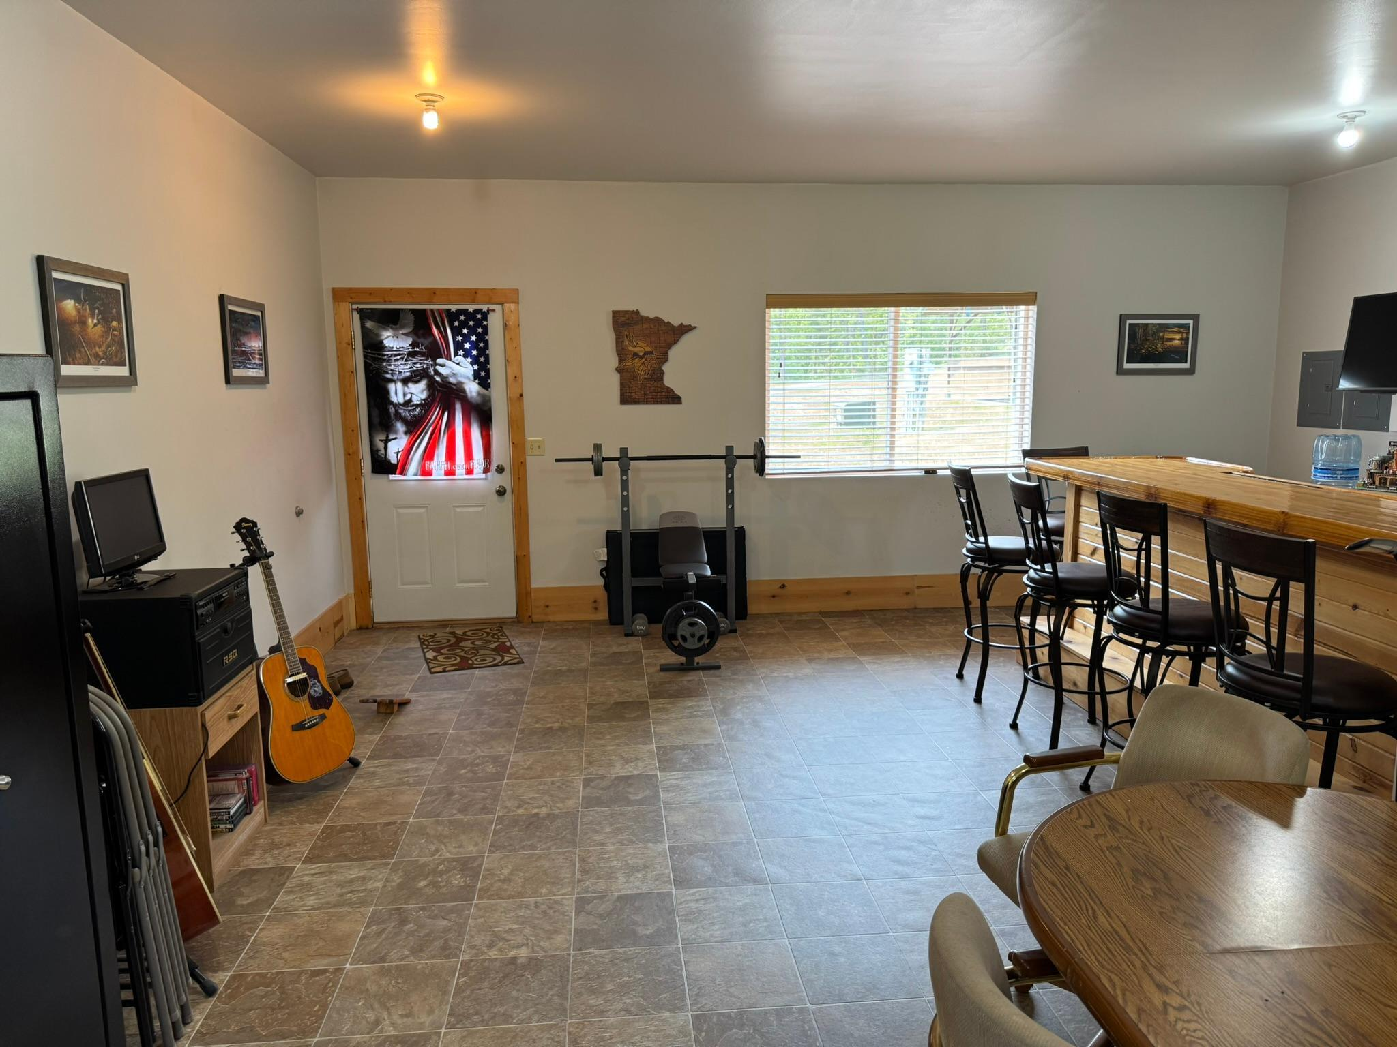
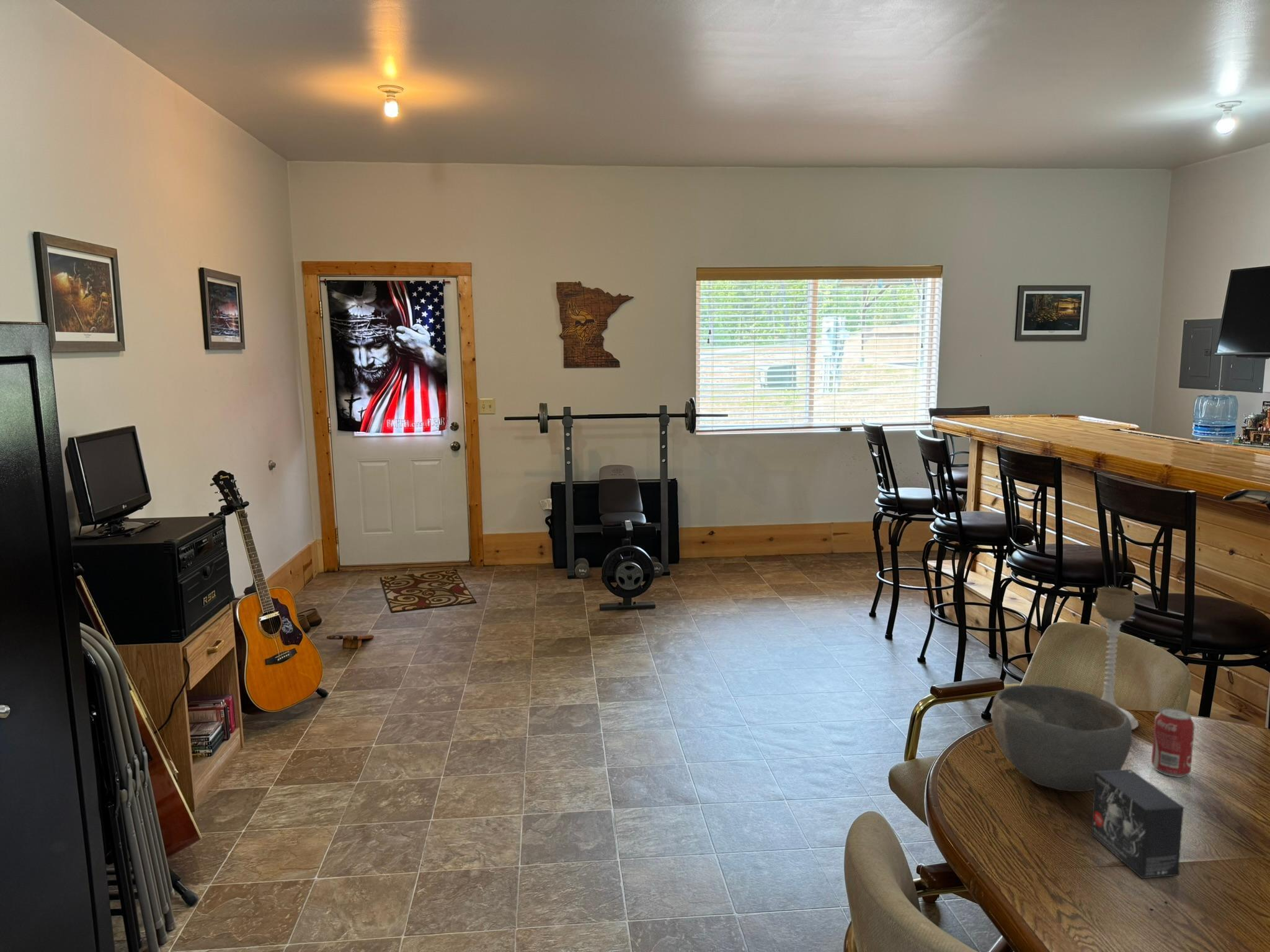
+ bowl [991,684,1132,792]
+ candle holder [1094,586,1139,730]
+ small box [1091,769,1185,879]
+ beverage can [1151,707,1196,778]
